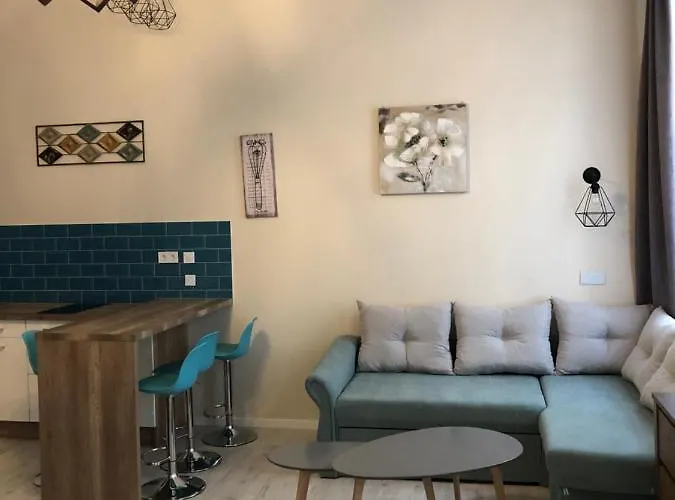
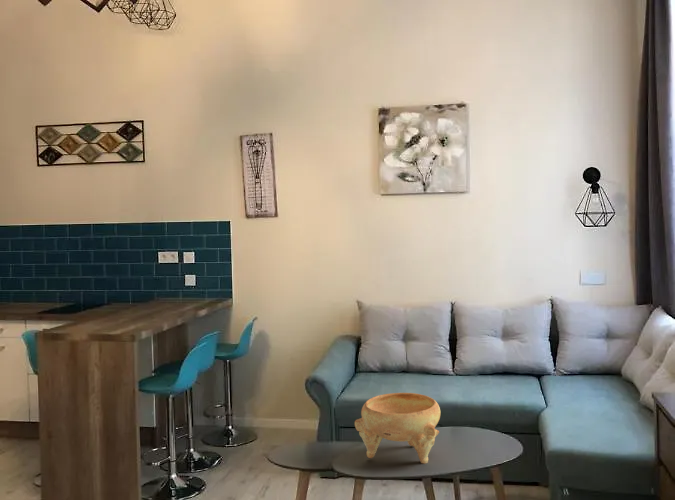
+ decorative bowl [354,392,441,465]
